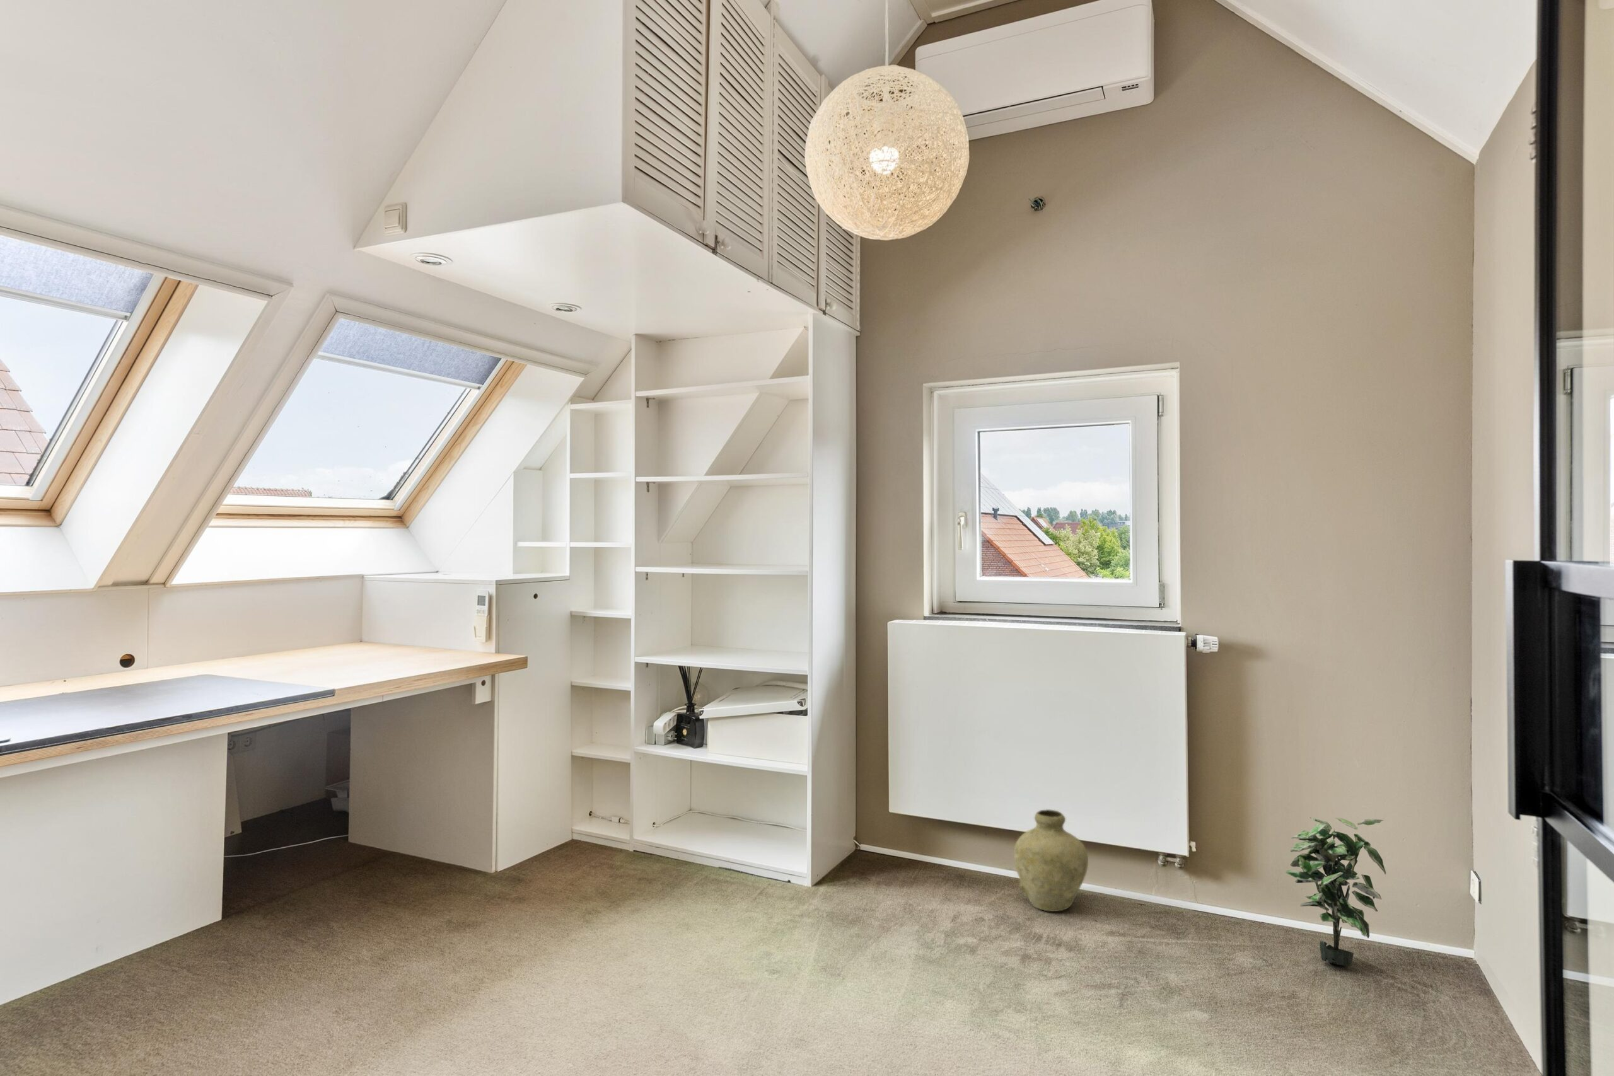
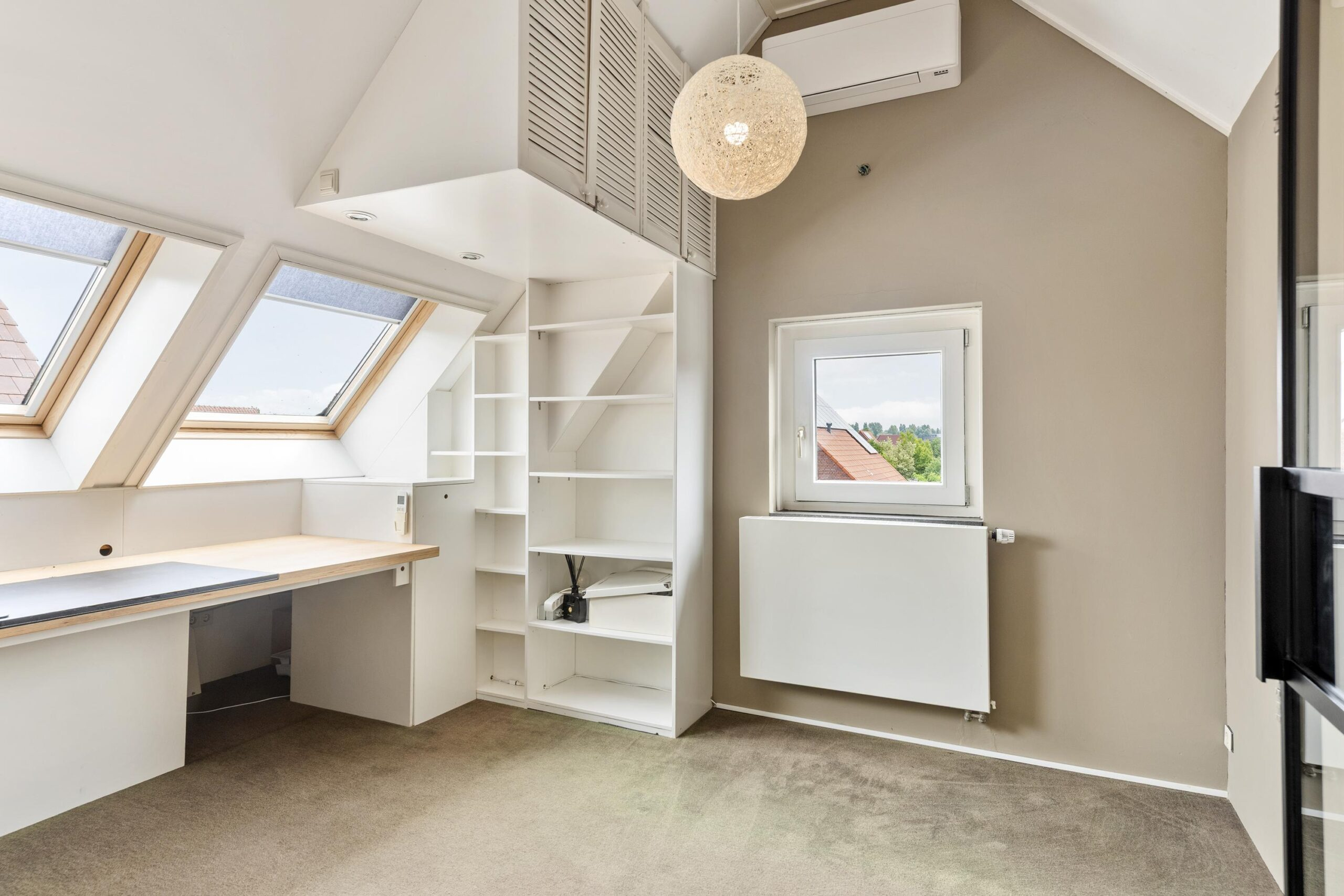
- potted plant [1285,817,1386,967]
- vase [1014,808,1089,913]
